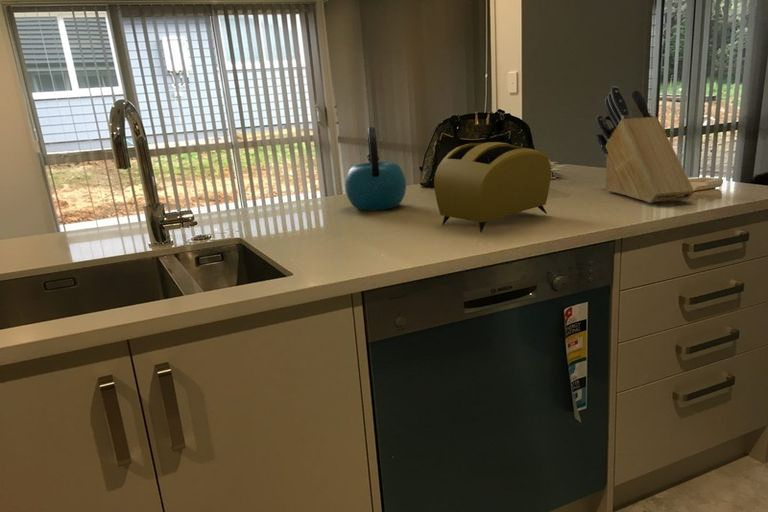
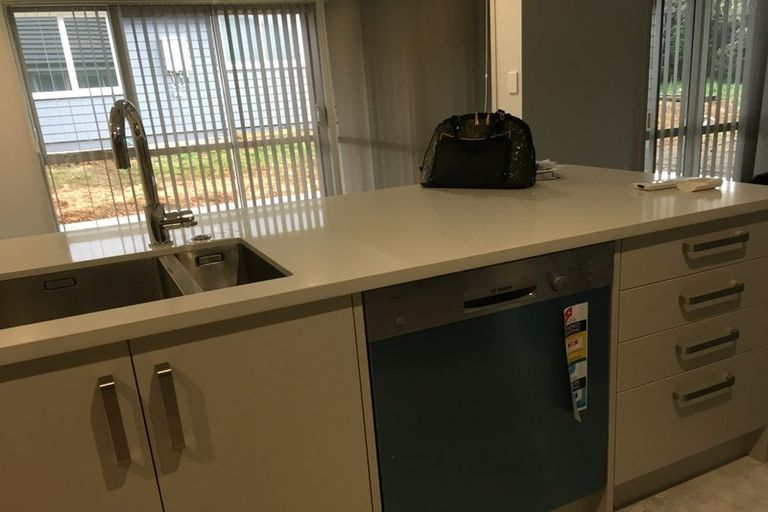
- toaster [433,141,552,233]
- kettle [344,126,407,211]
- knife block [595,85,695,204]
